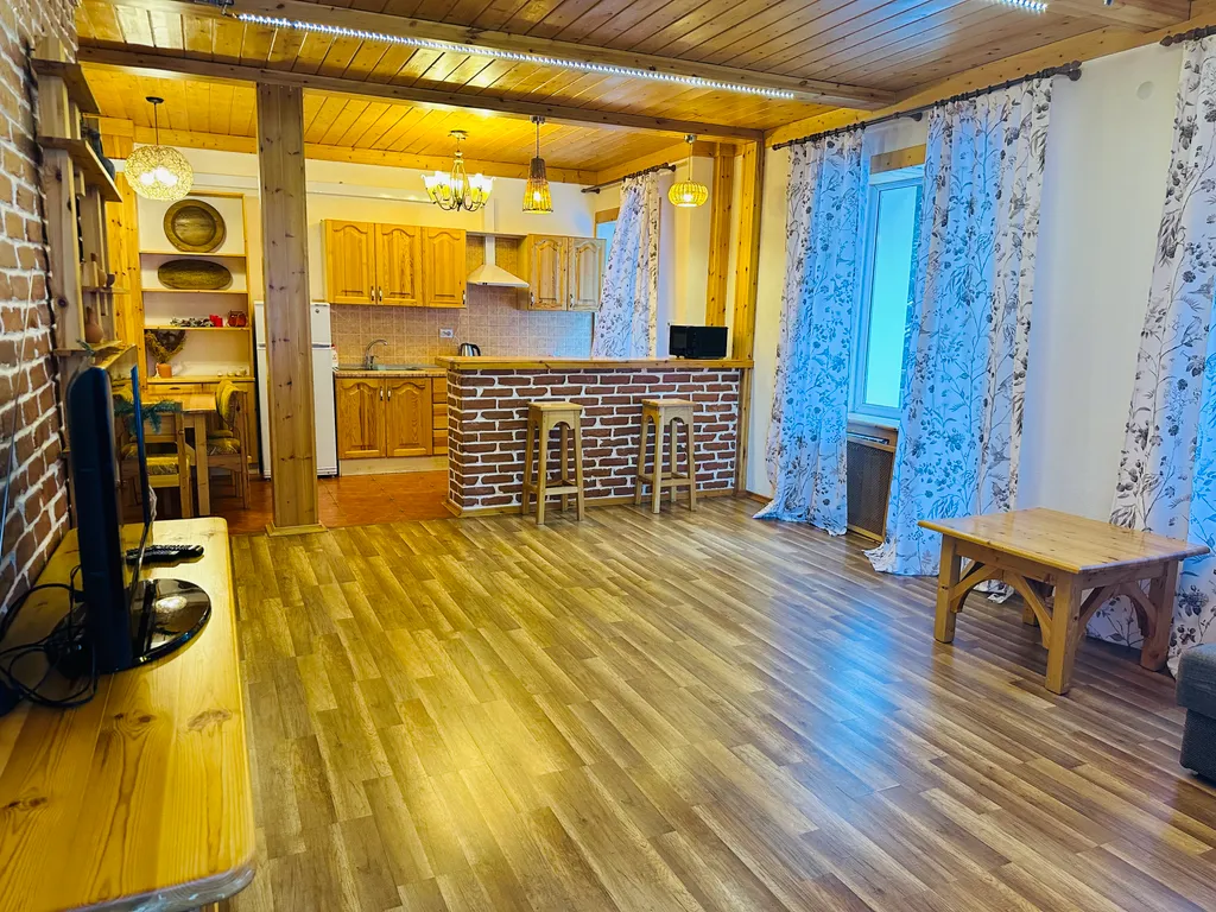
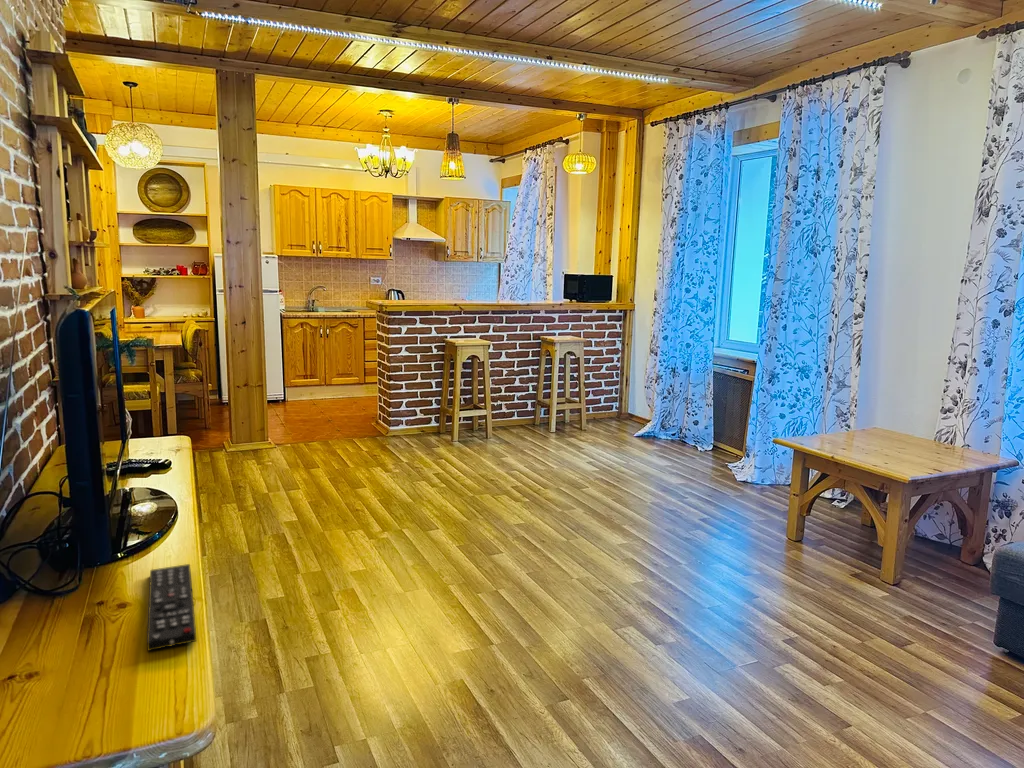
+ remote control [146,563,197,652]
